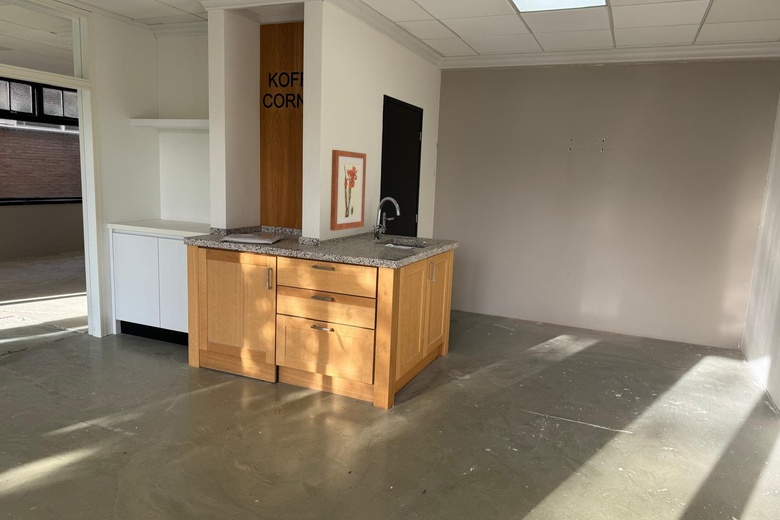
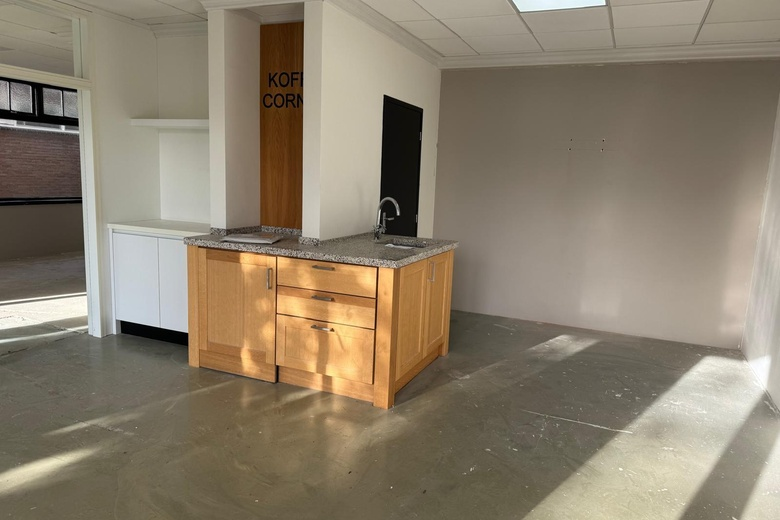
- wall art [329,149,367,232]
